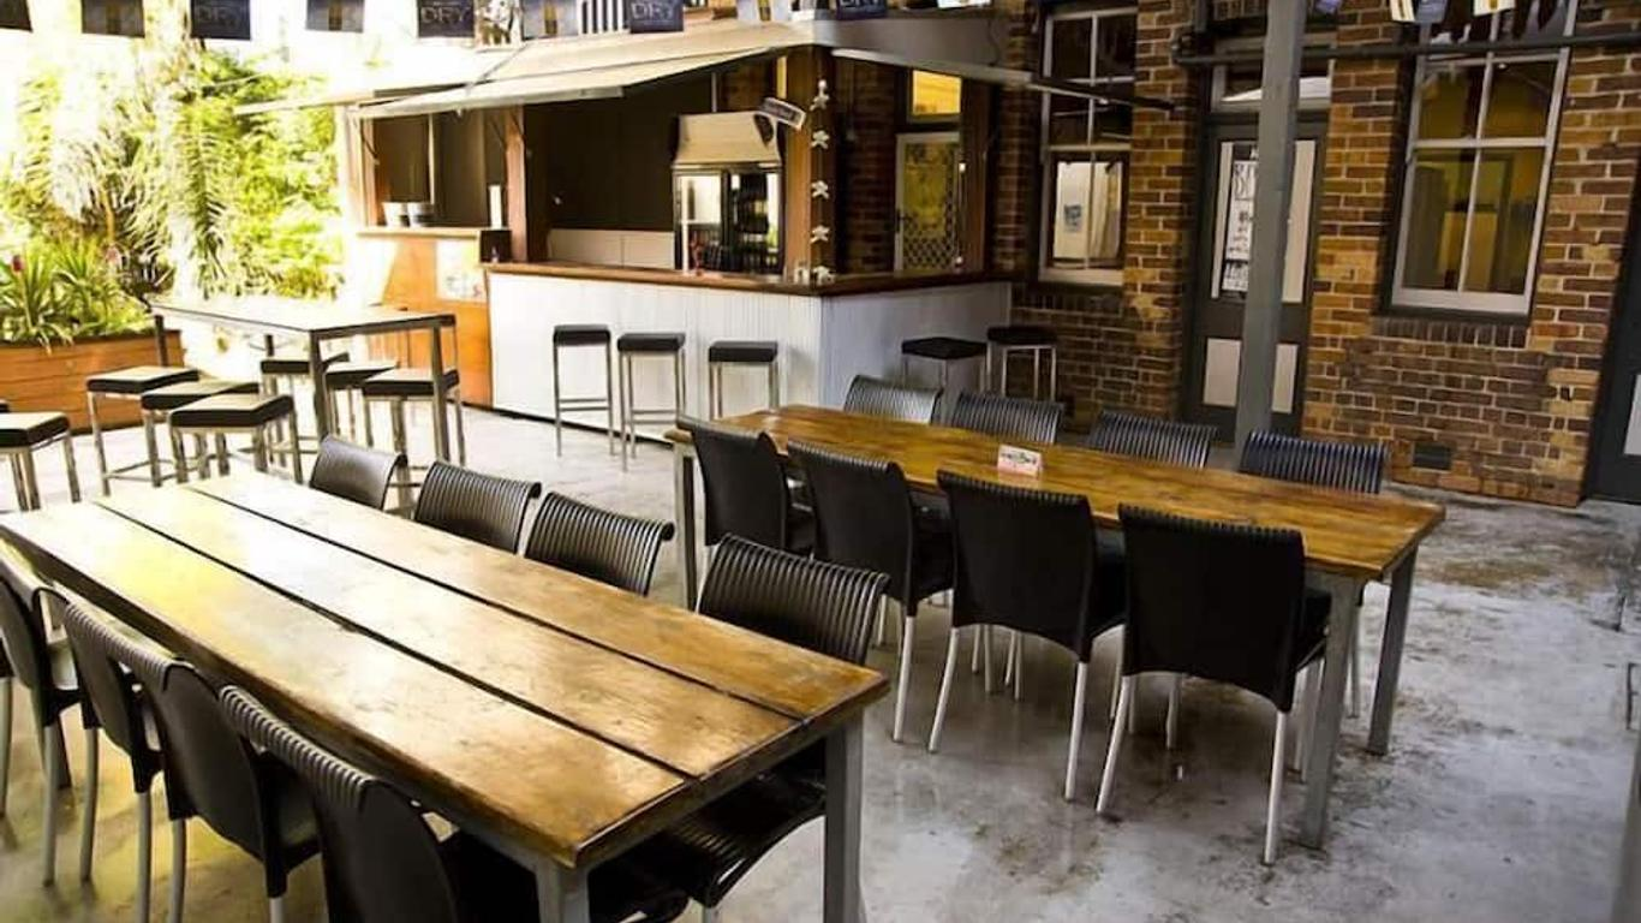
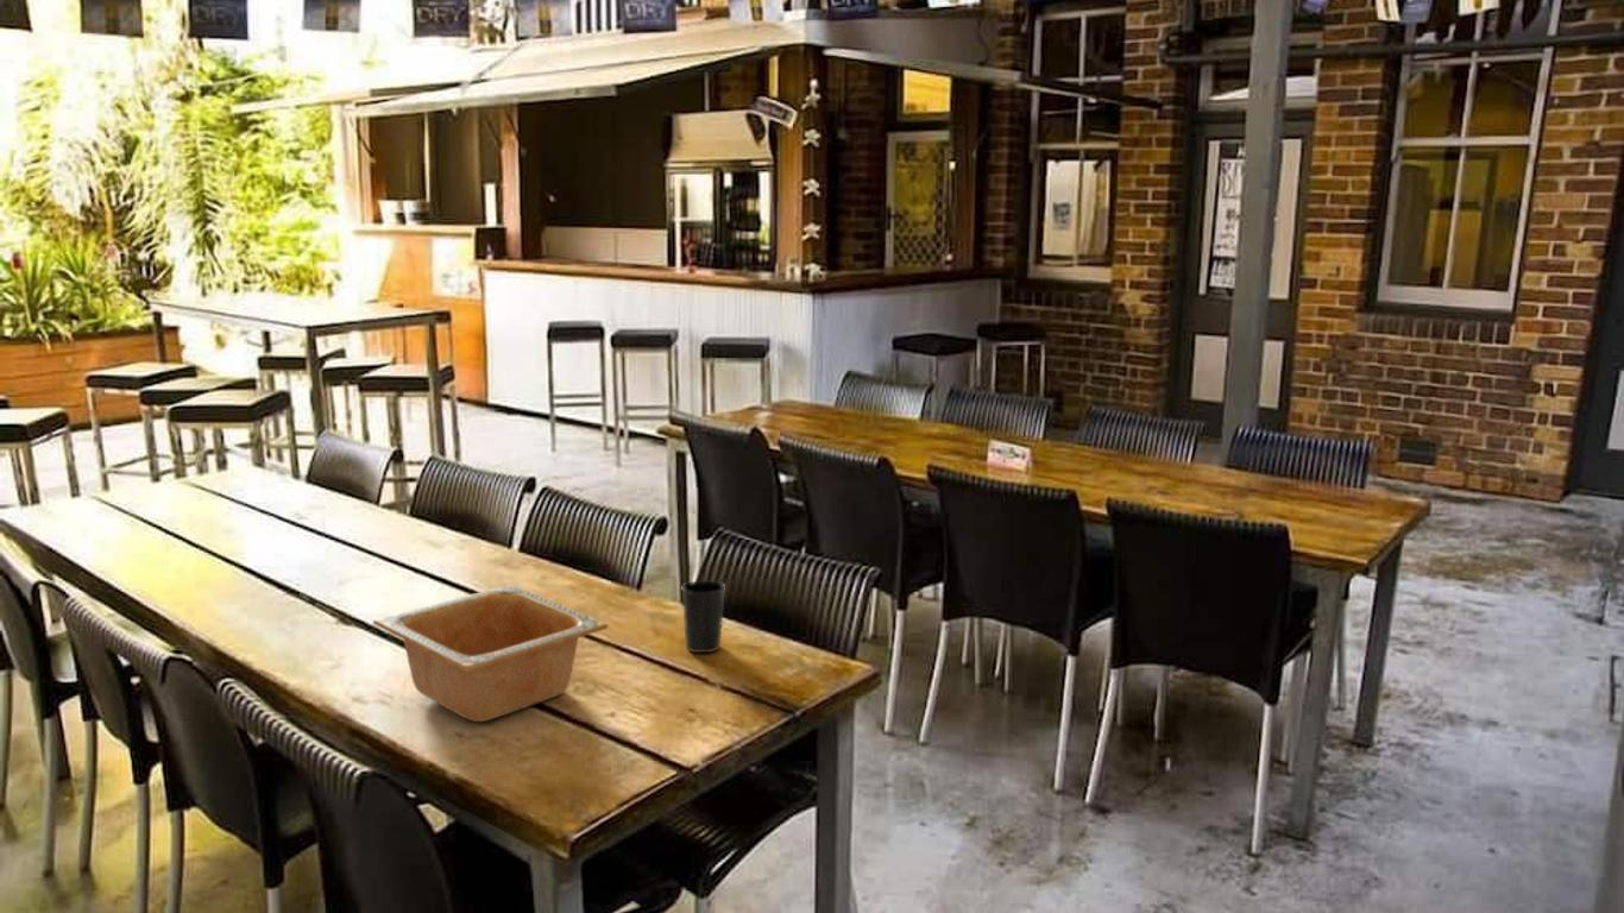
+ cup [681,580,726,654]
+ serving bowl [372,584,609,723]
